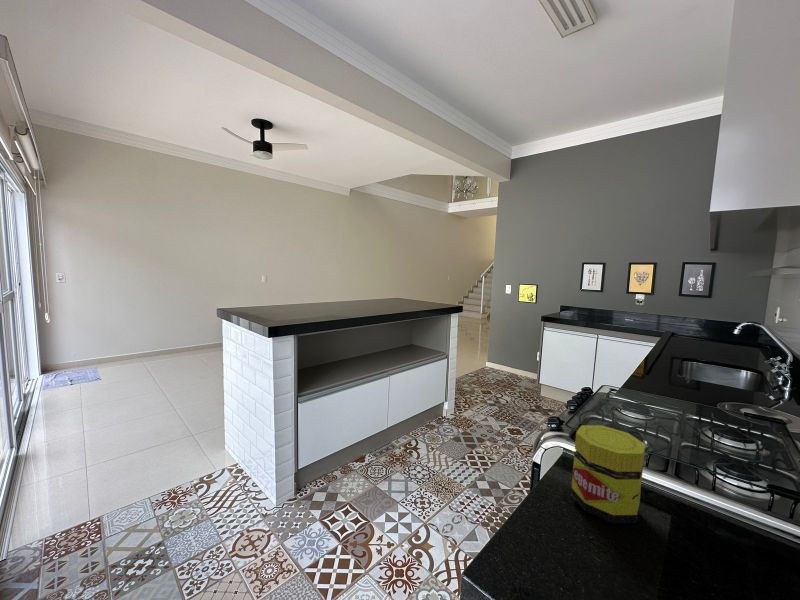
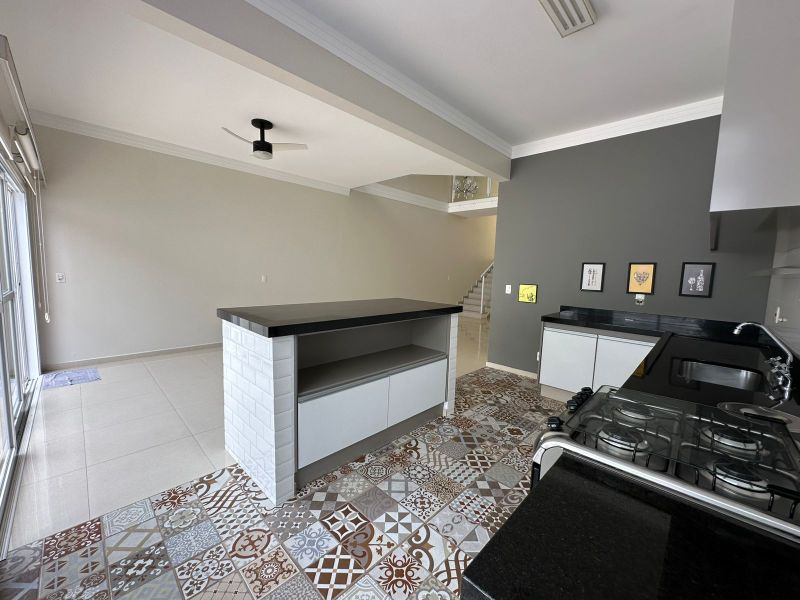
- jar [570,424,646,524]
